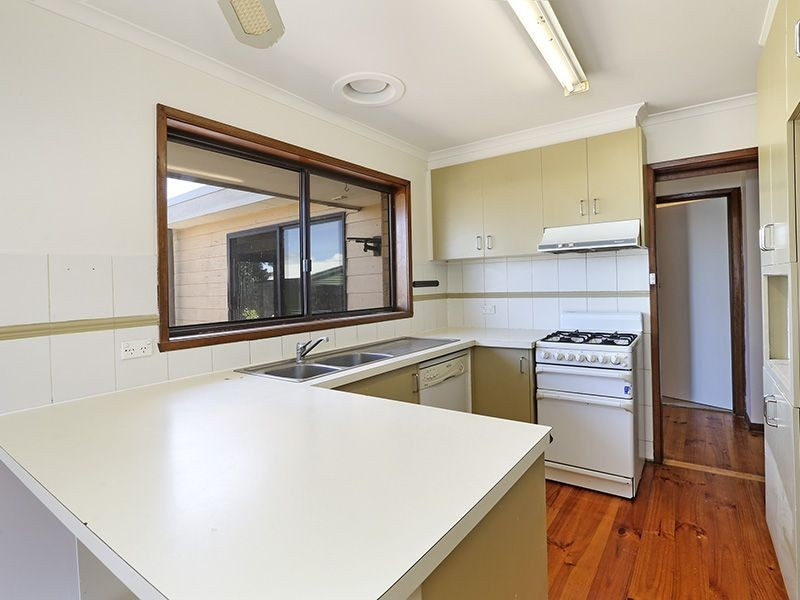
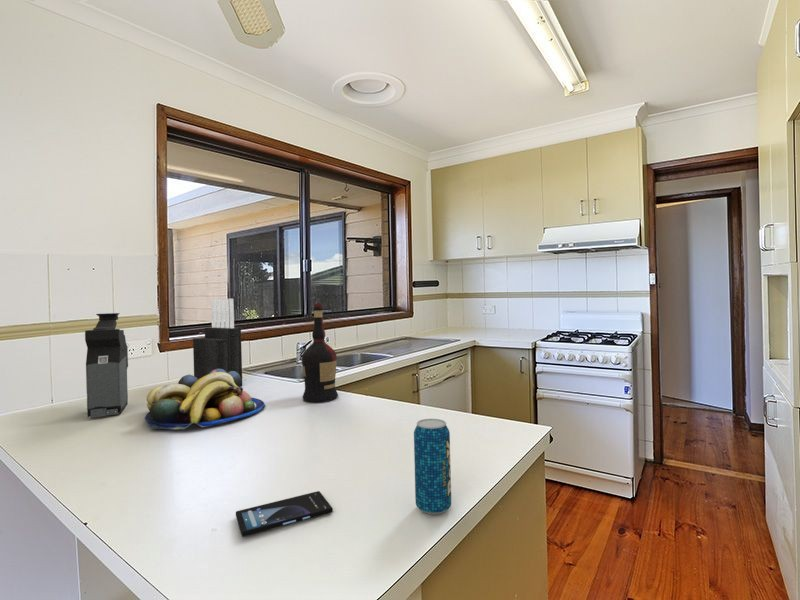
+ liquor [301,302,339,402]
+ knife block [192,298,243,387]
+ smartphone [235,490,334,538]
+ beverage can [413,418,452,516]
+ fruit bowl [144,369,266,430]
+ coffee maker [84,312,129,419]
